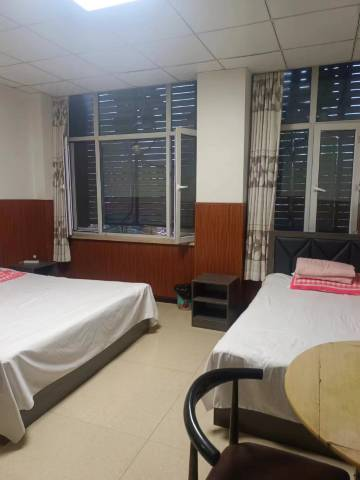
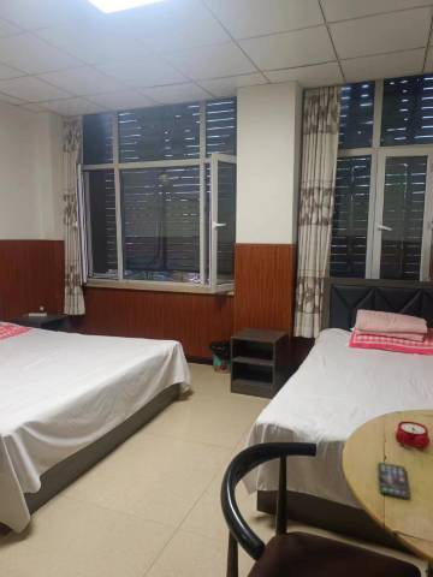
+ alarm clock [395,420,431,450]
+ smartphone [376,462,410,499]
